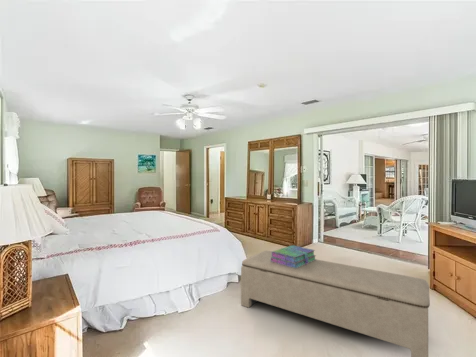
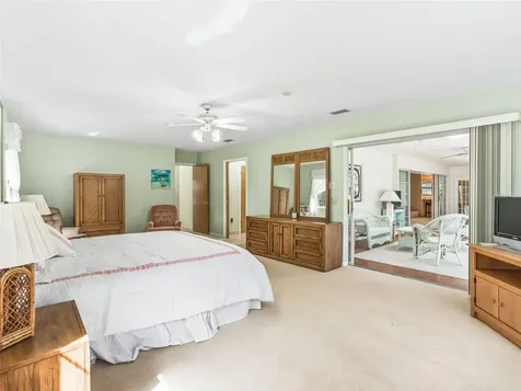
- stack of books [270,244,317,268]
- bench [240,250,431,357]
